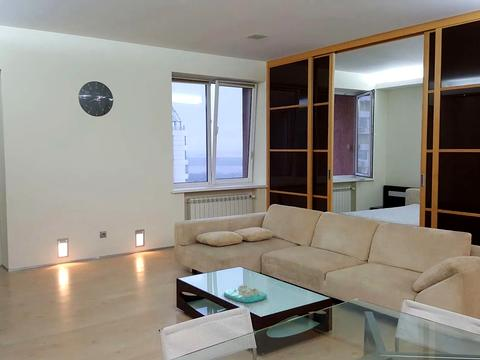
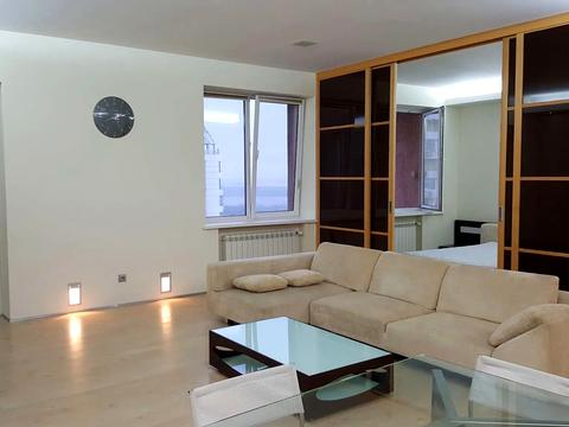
- decorative tray [223,284,268,303]
